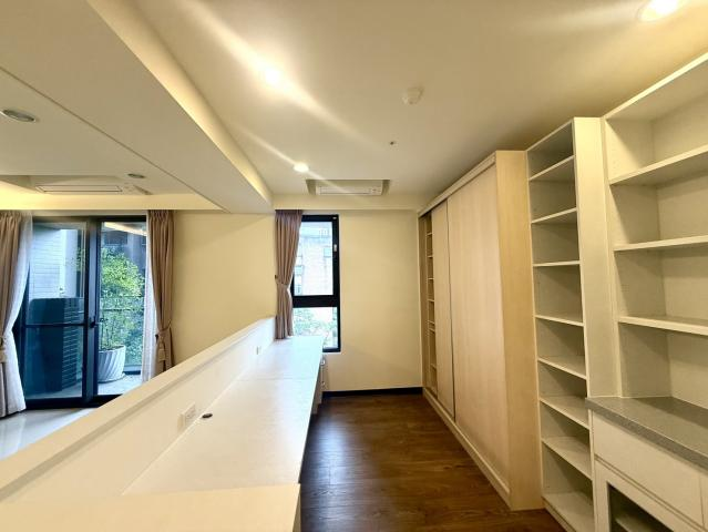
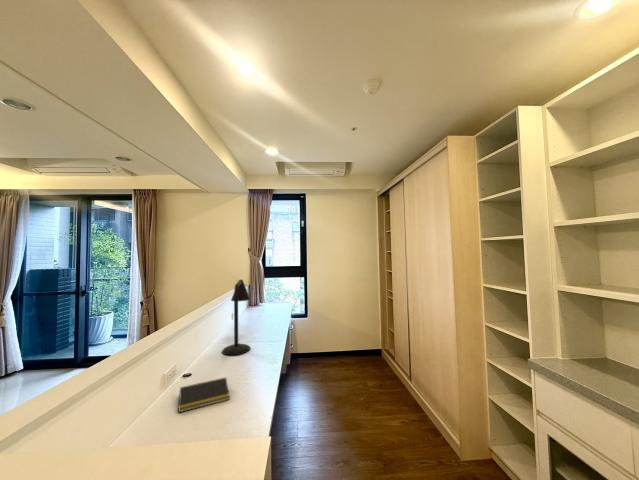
+ notepad [177,376,230,414]
+ desk lamp [221,274,251,356]
